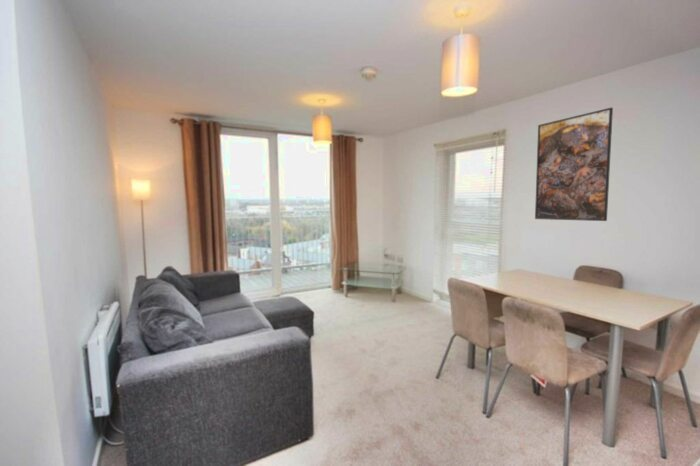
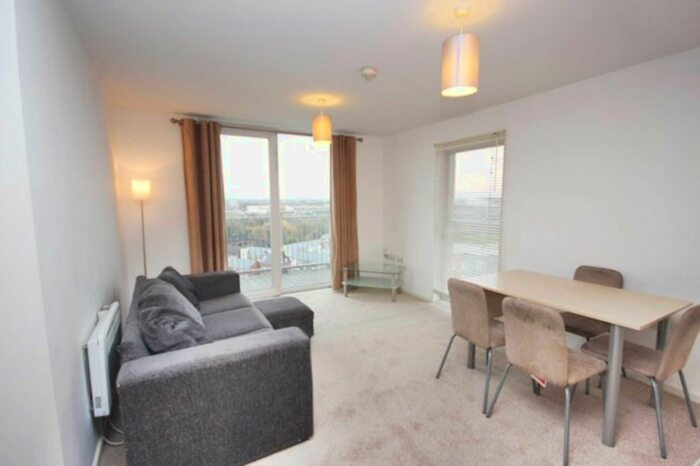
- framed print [534,106,614,222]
